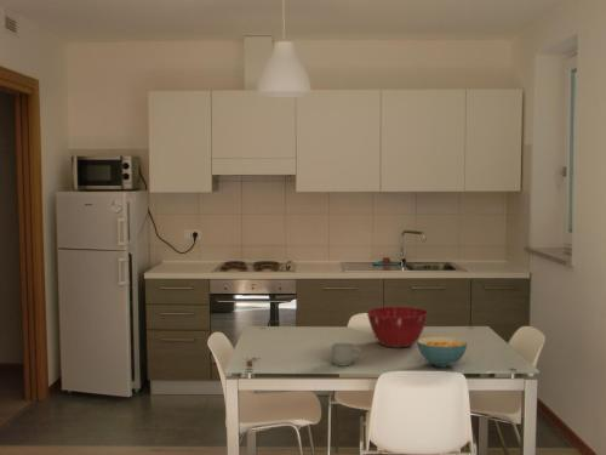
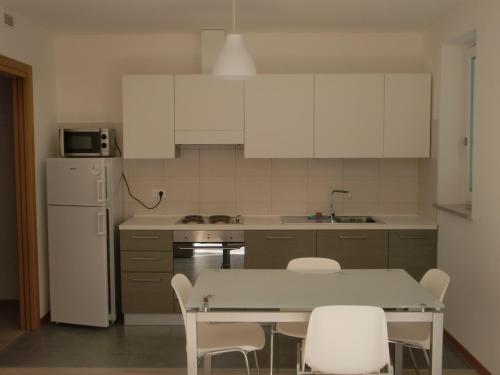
- mixing bowl [365,306,429,348]
- cereal bowl [416,336,468,368]
- mug [331,342,361,368]
